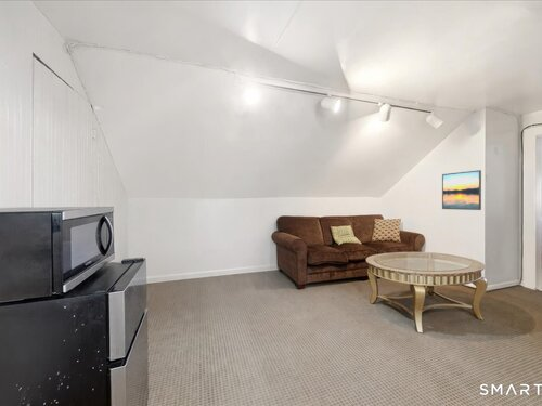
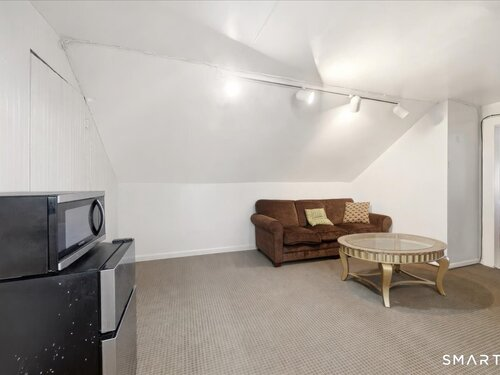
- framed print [441,169,482,211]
